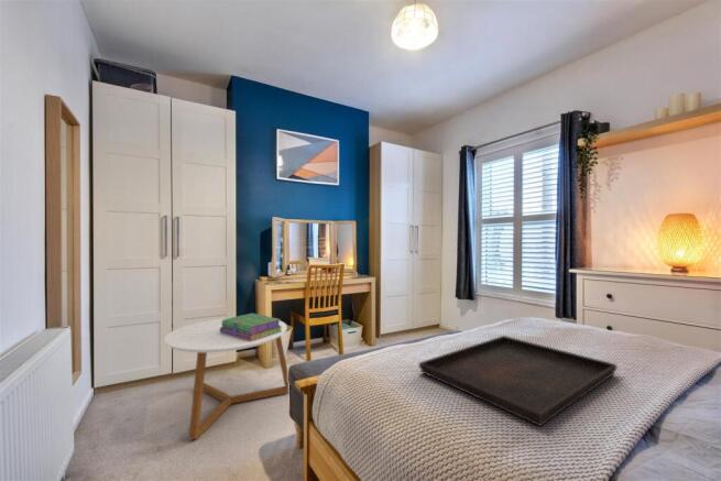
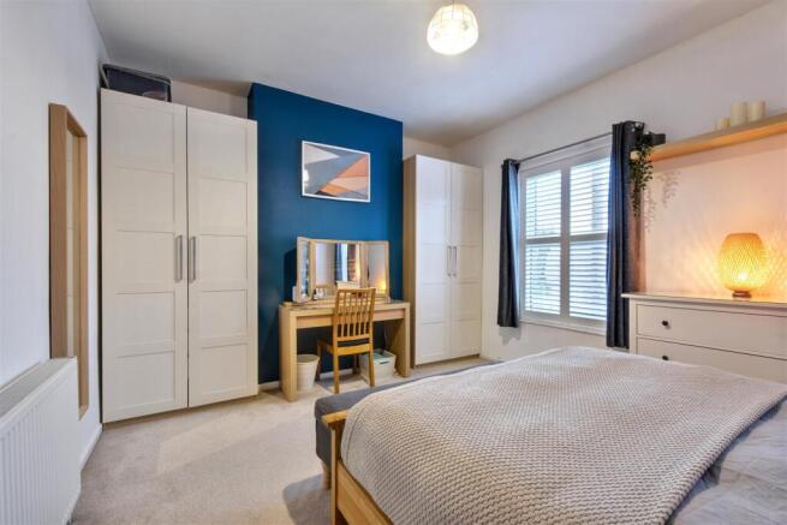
- stack of books [220,313,282,341]
- serving tray [418,335,618,427]
- coffee table [163,317,290,440]
